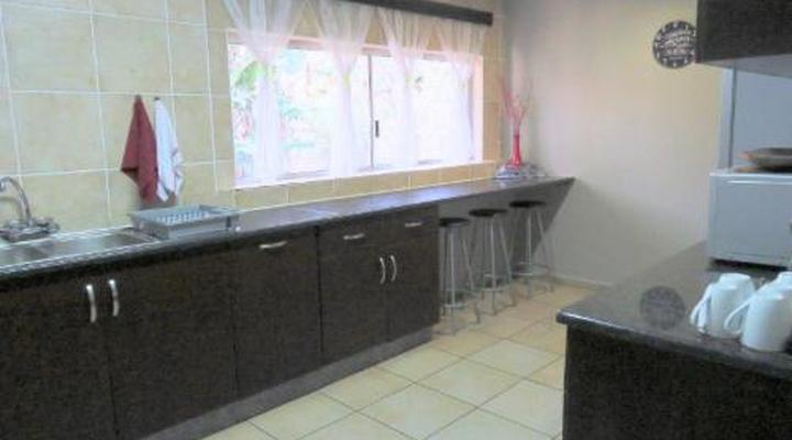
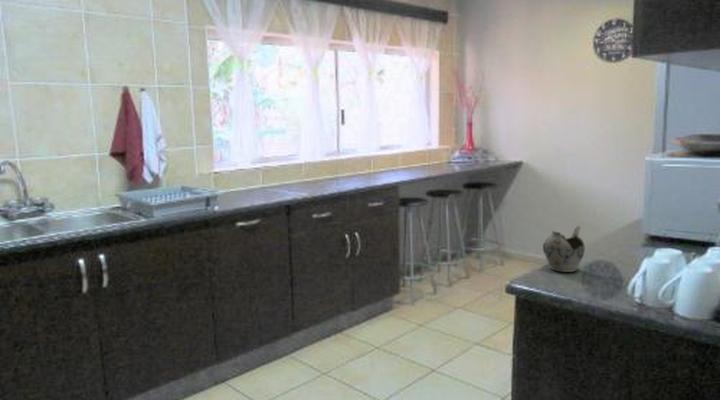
+ teapot [542,225,586,273]
